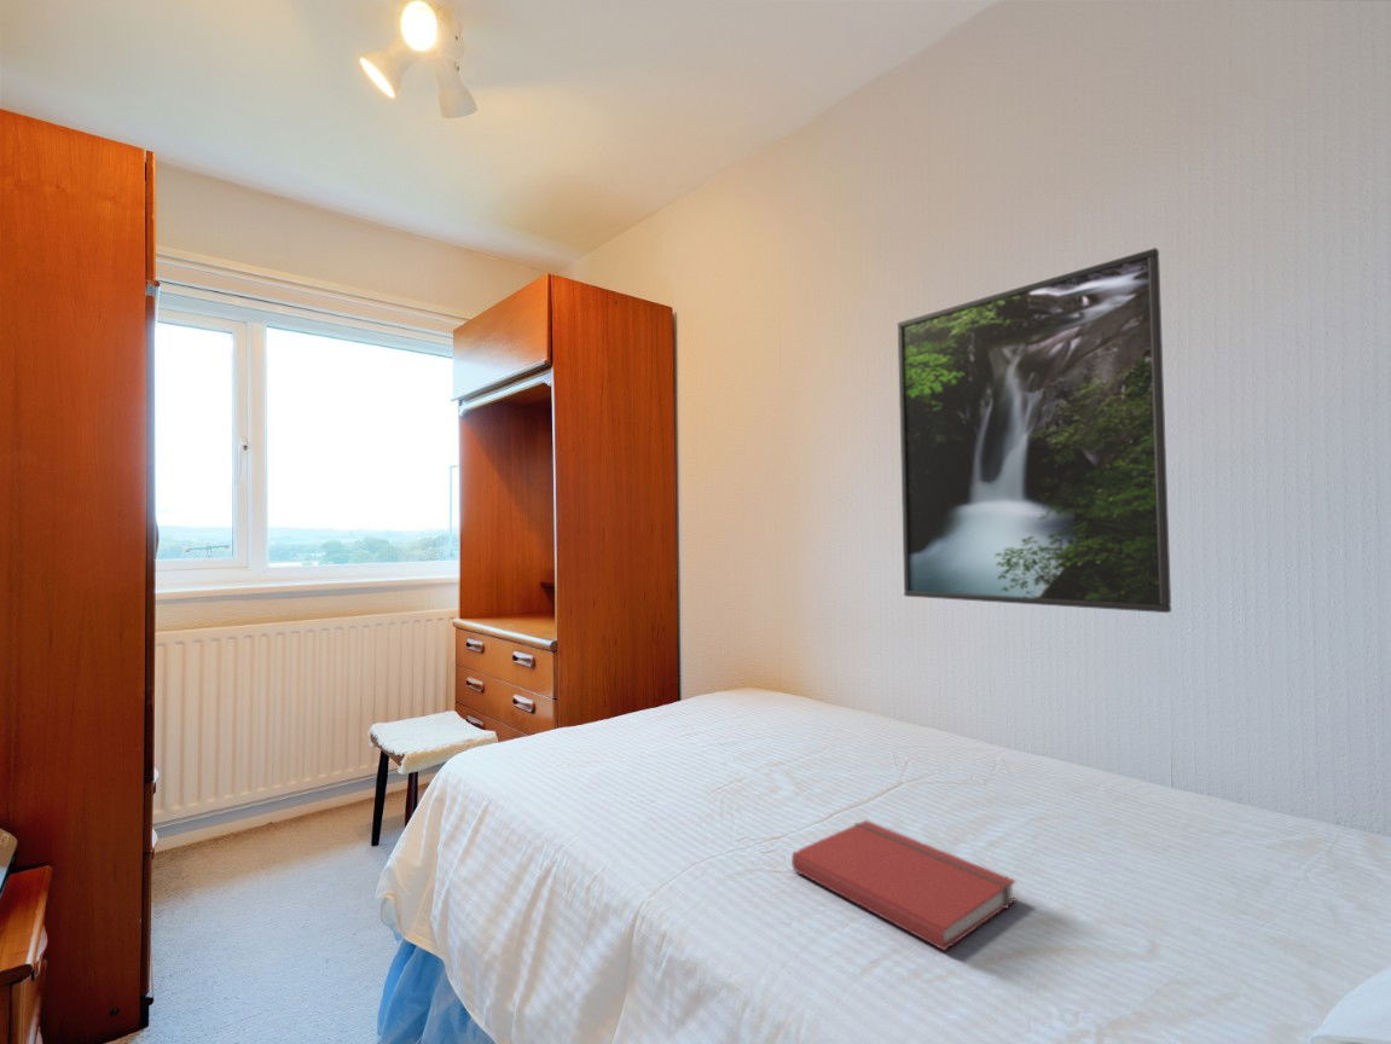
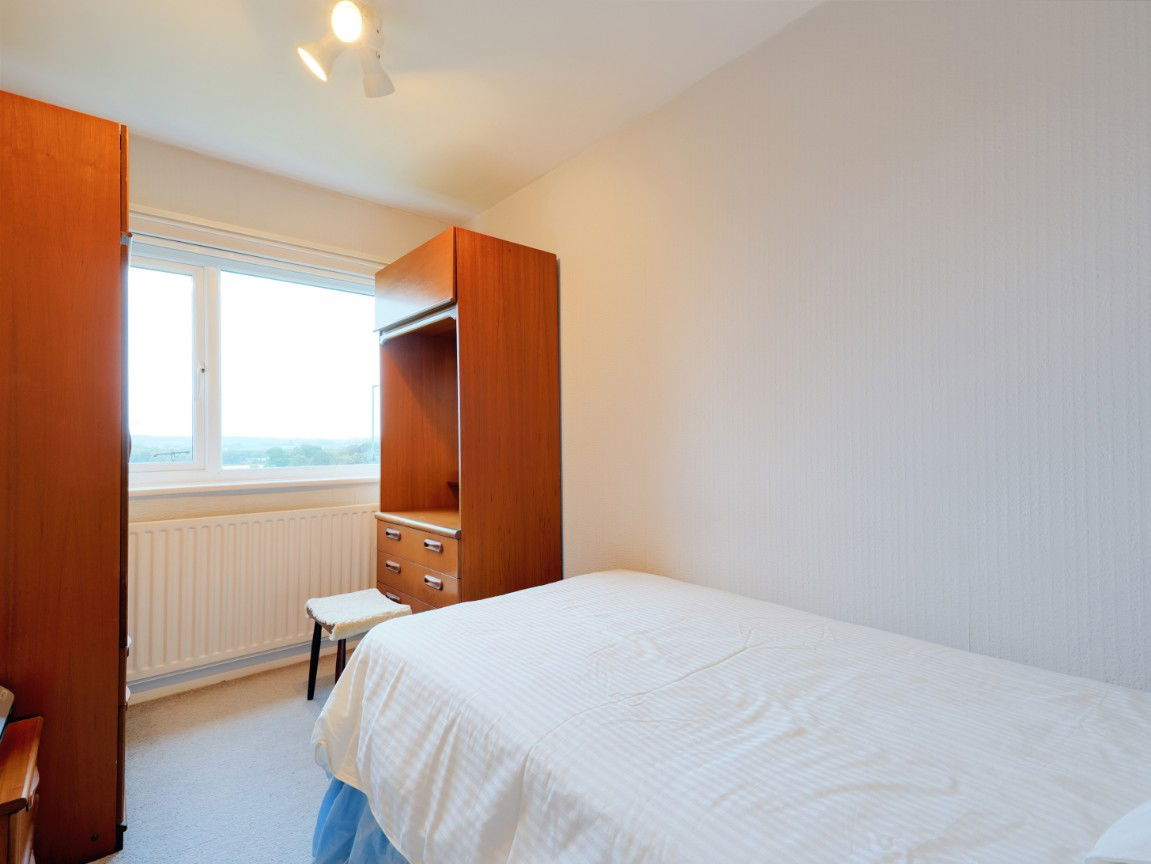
- book [790,819,1018,952]
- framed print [897,246,1172,614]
